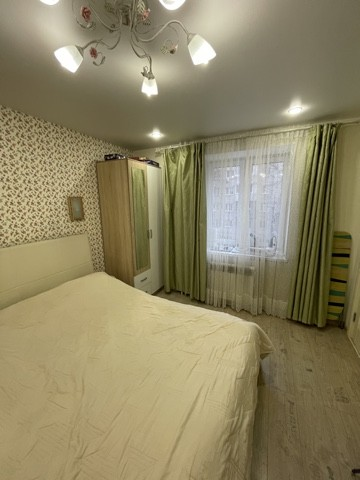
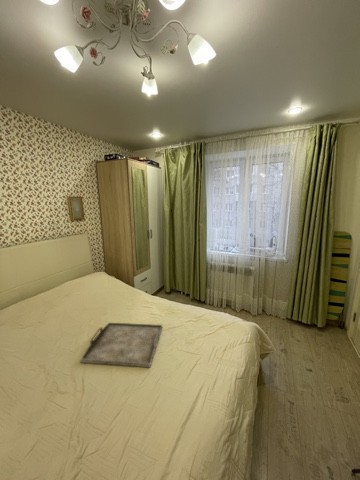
+ serving tray [80,322,163,368]
